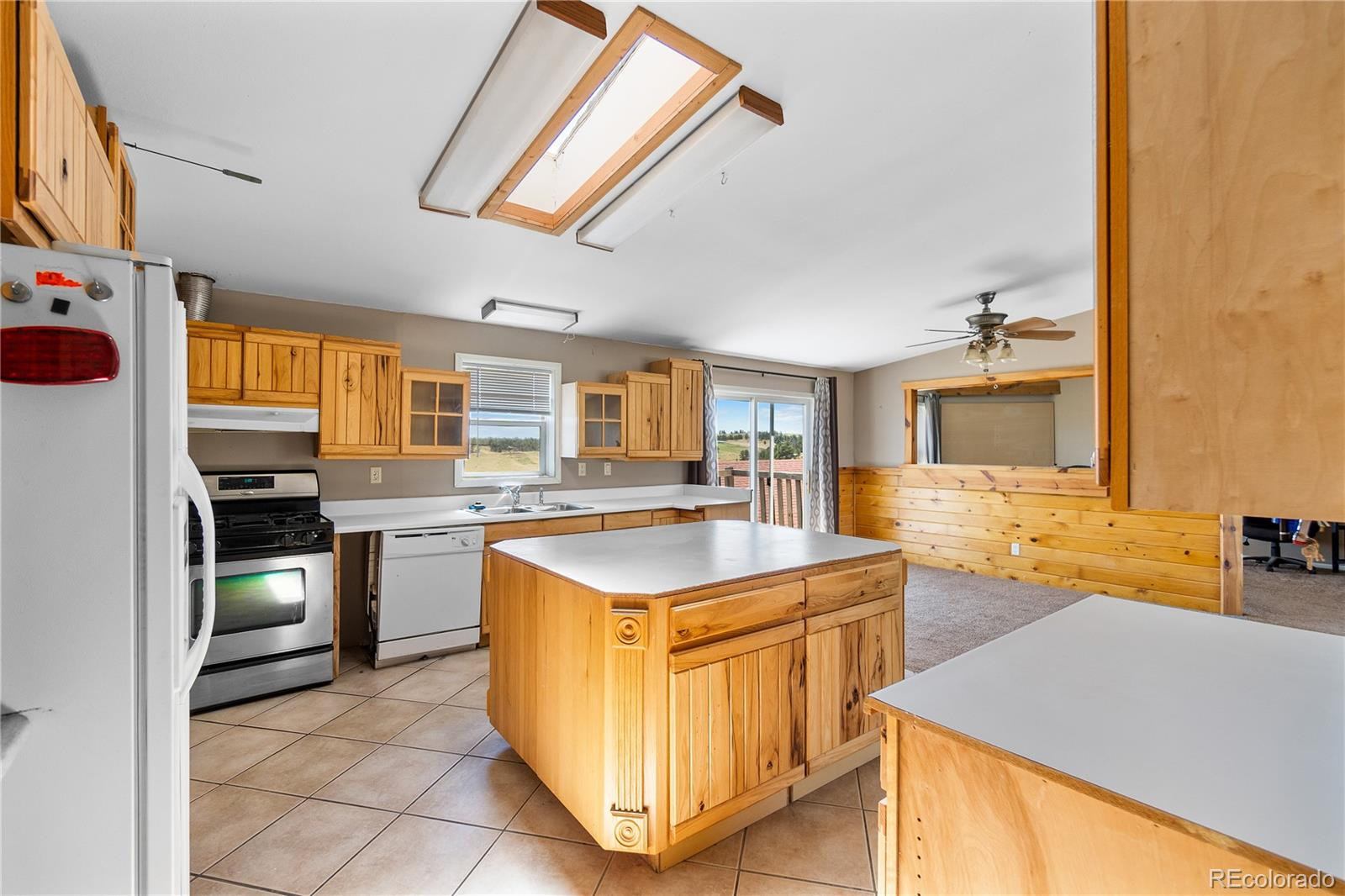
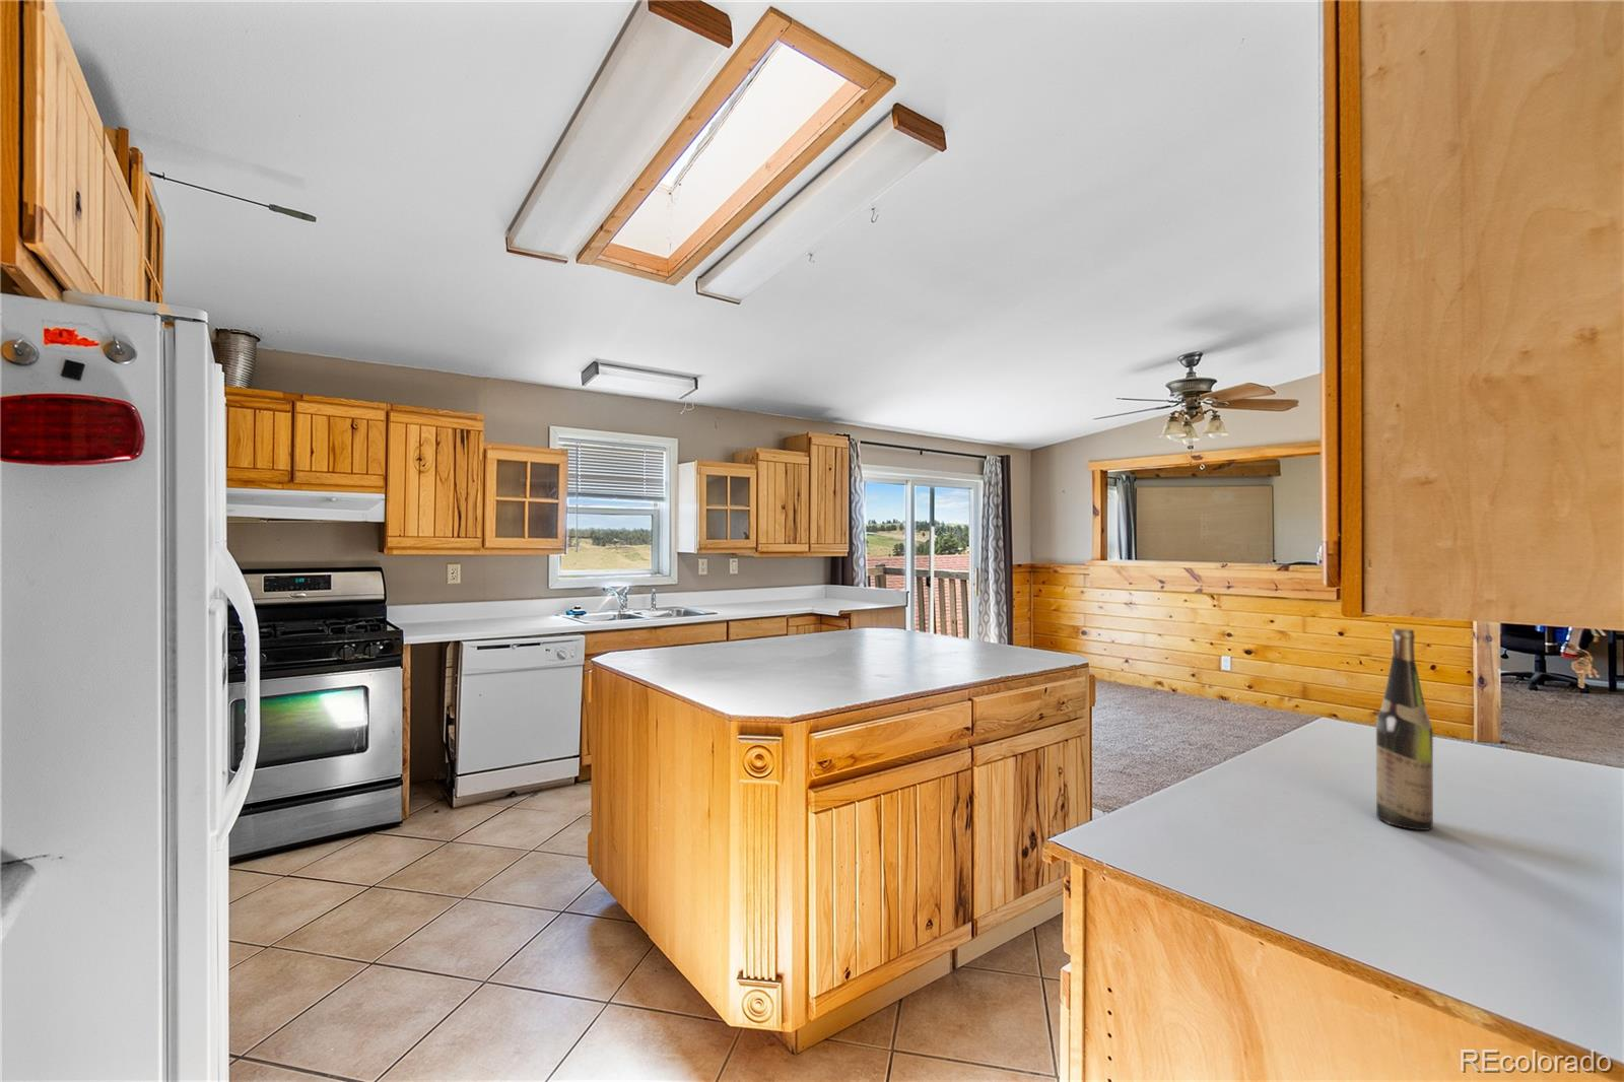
+ wine bottle [1375,627,1434,831]
